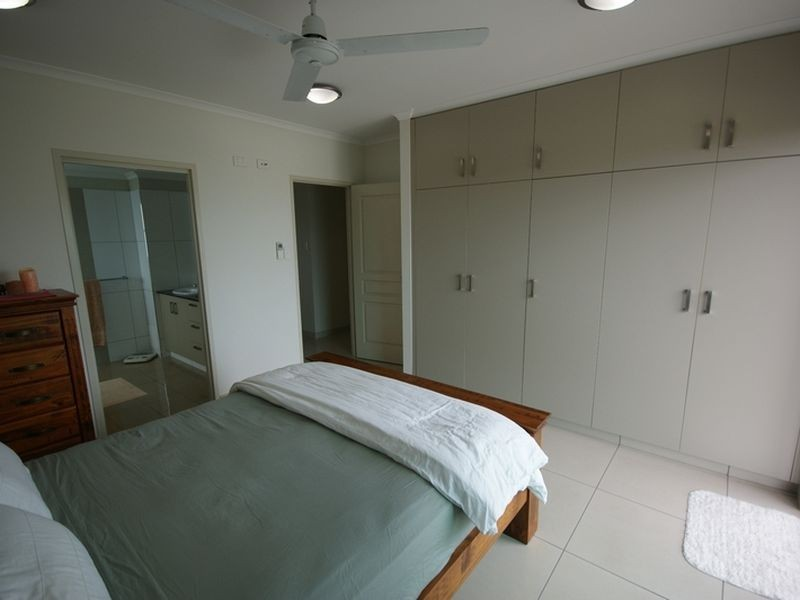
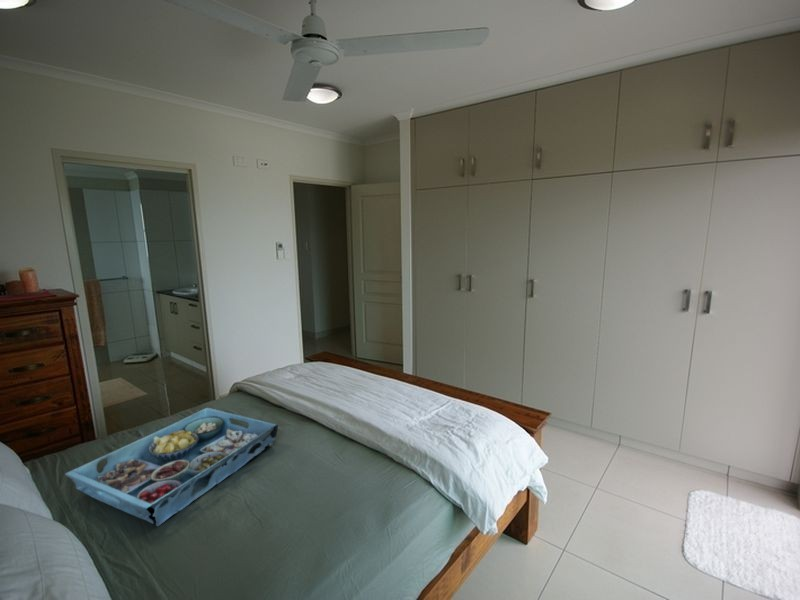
+ serving tray [64,407,279,527]
